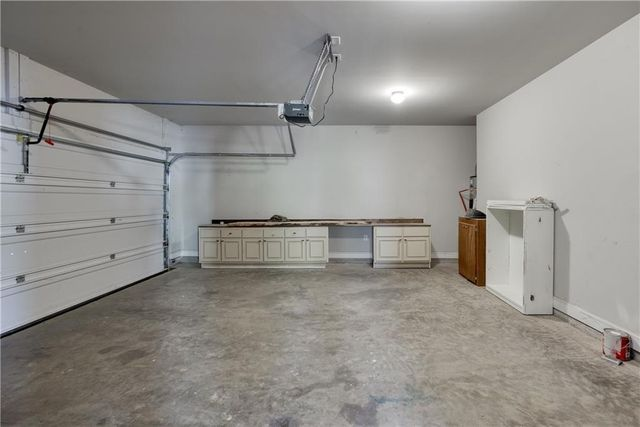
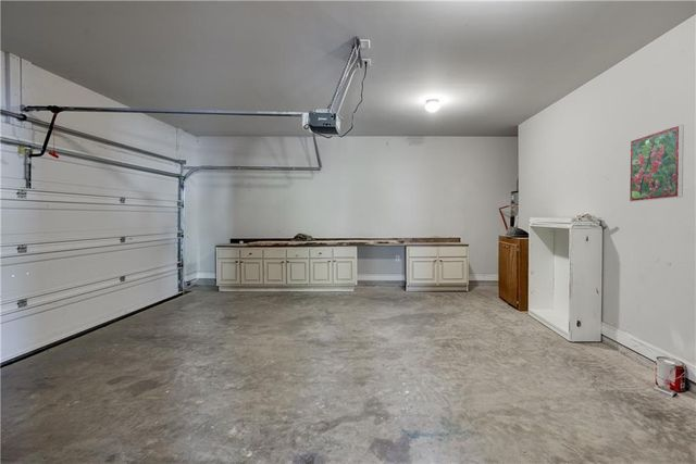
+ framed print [629,124,685,203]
